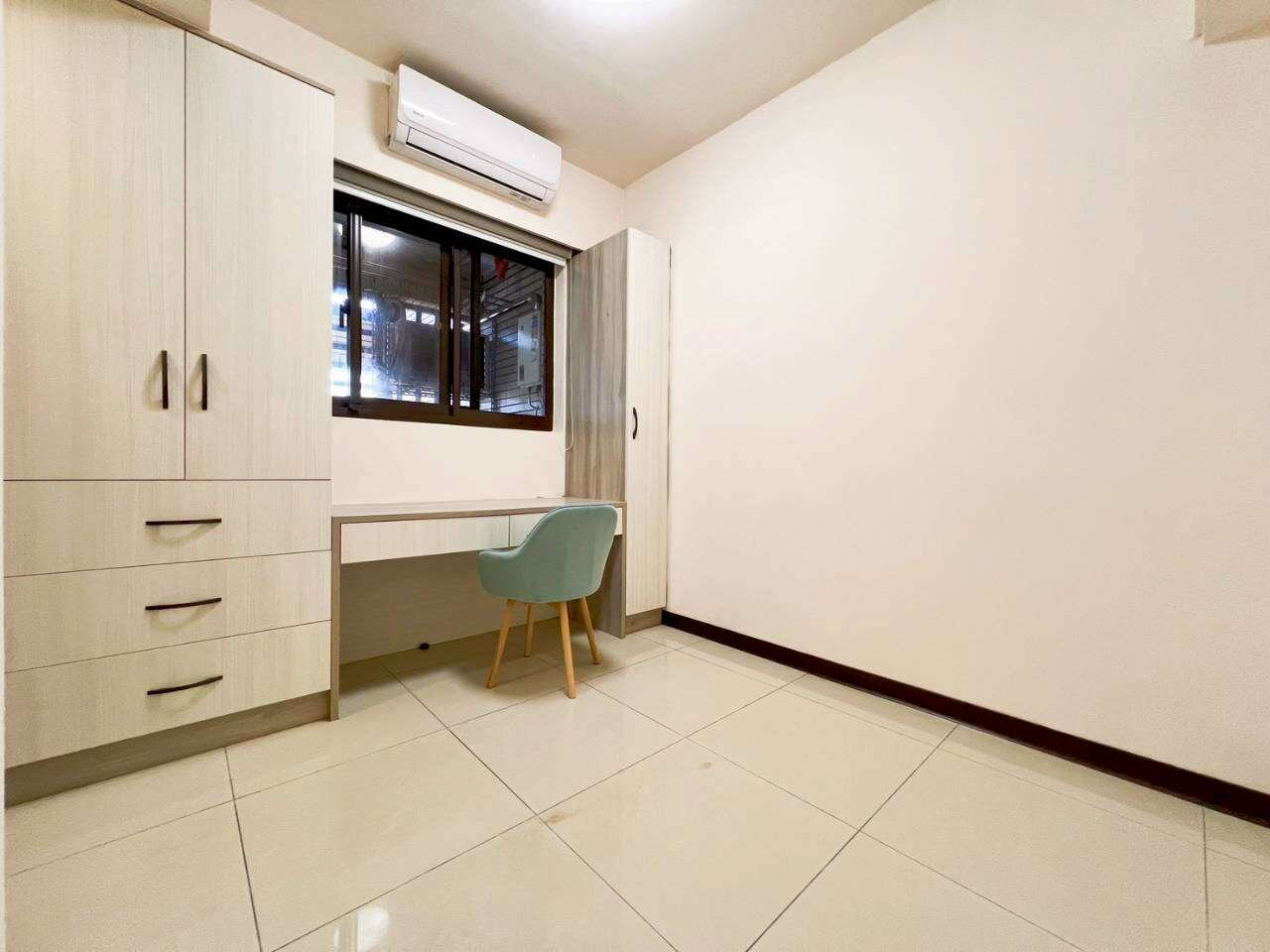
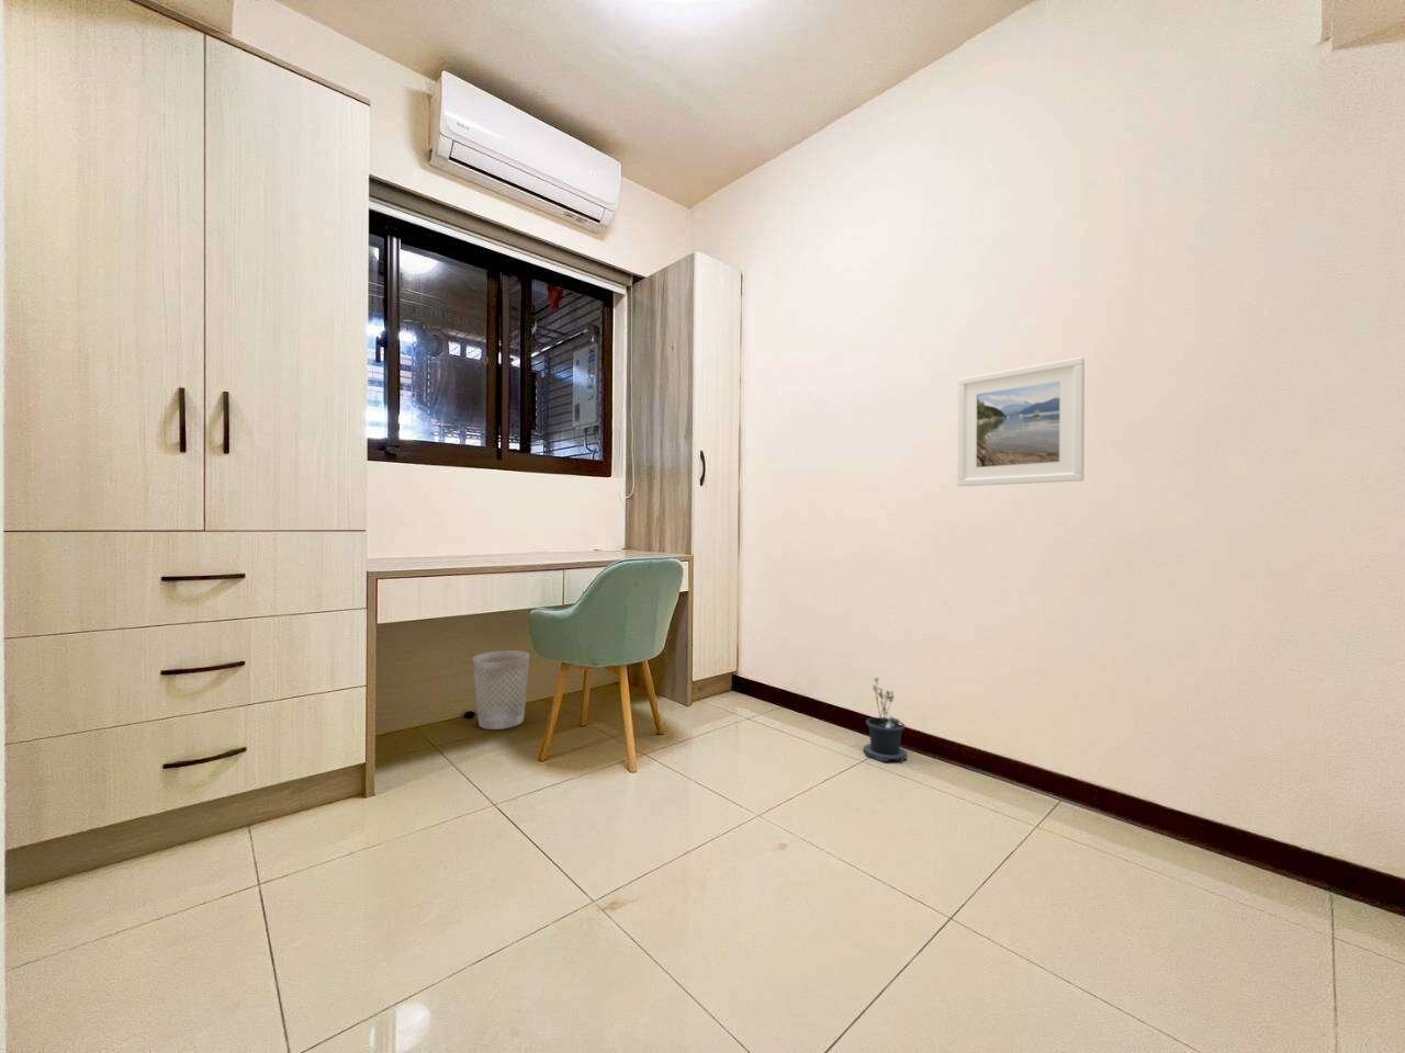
+ potted plant [863,677,912,763]
+ wastebasket [472,649,530,730]
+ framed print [956,356,1085,487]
